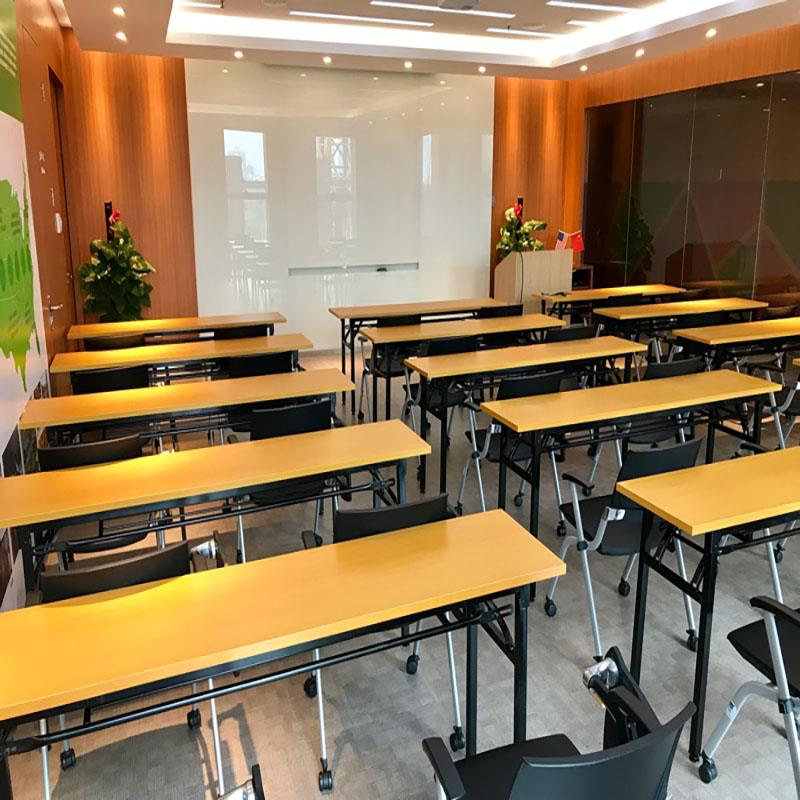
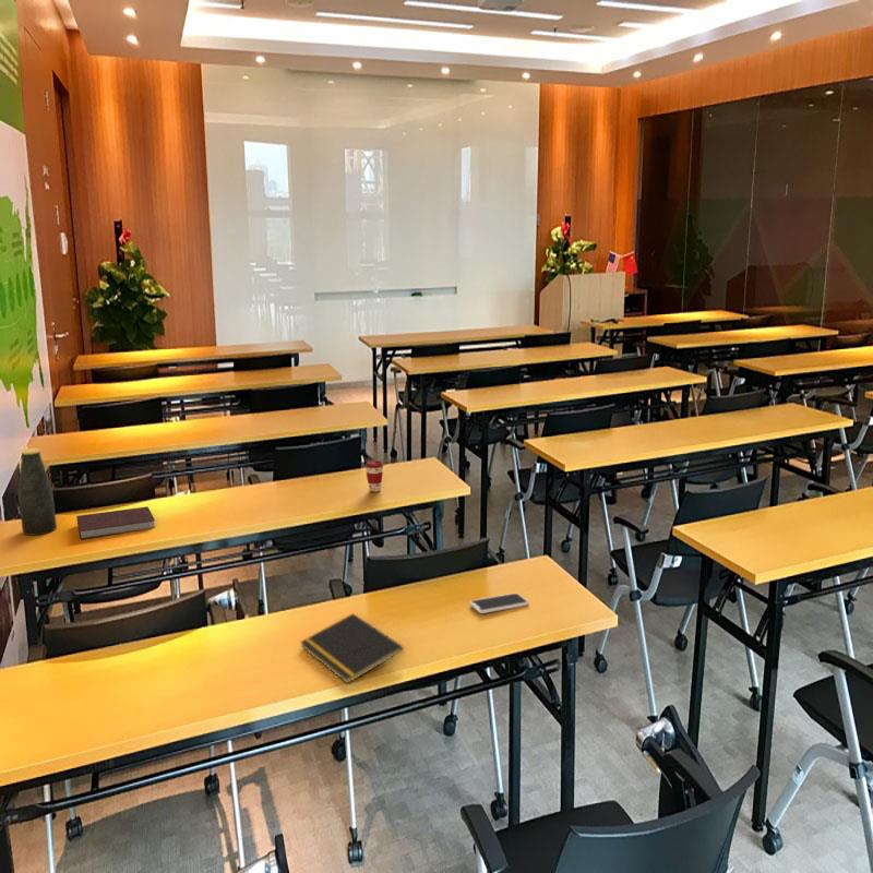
+ coffee cup [364,459,384,493]
+ notepad [299,612,405,684]
+ bottle [17,447,58,537]
+ smartphone [468,593,530,614]
+ notebook [75,505,156,540]
